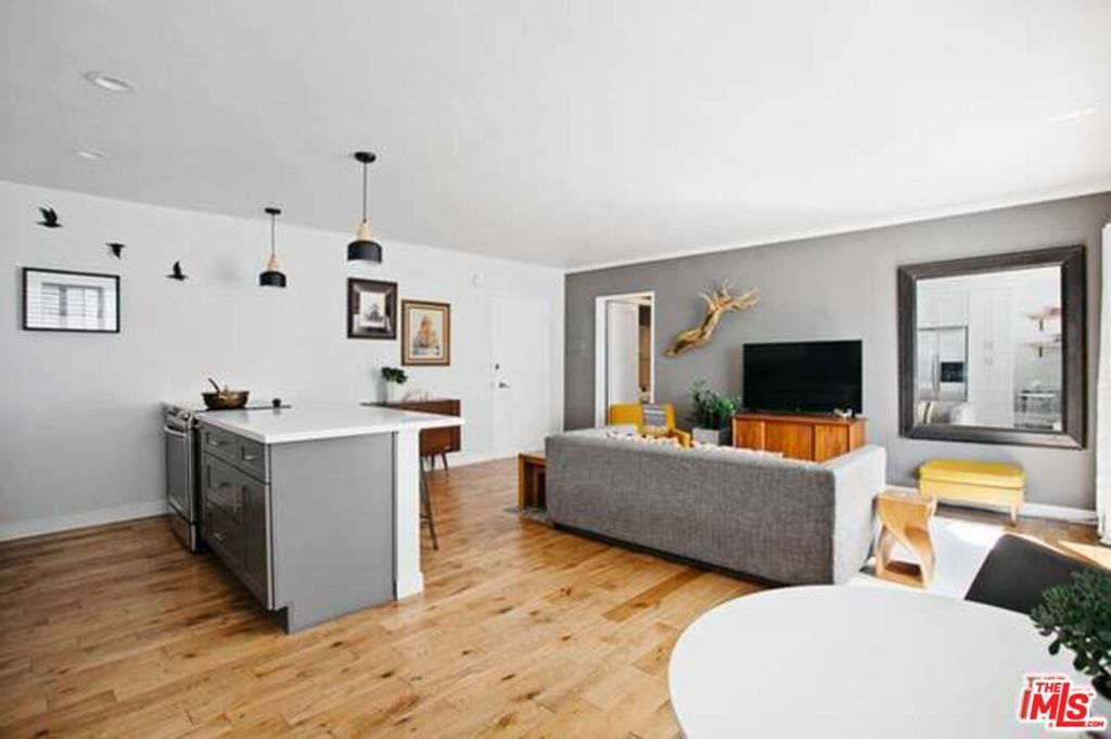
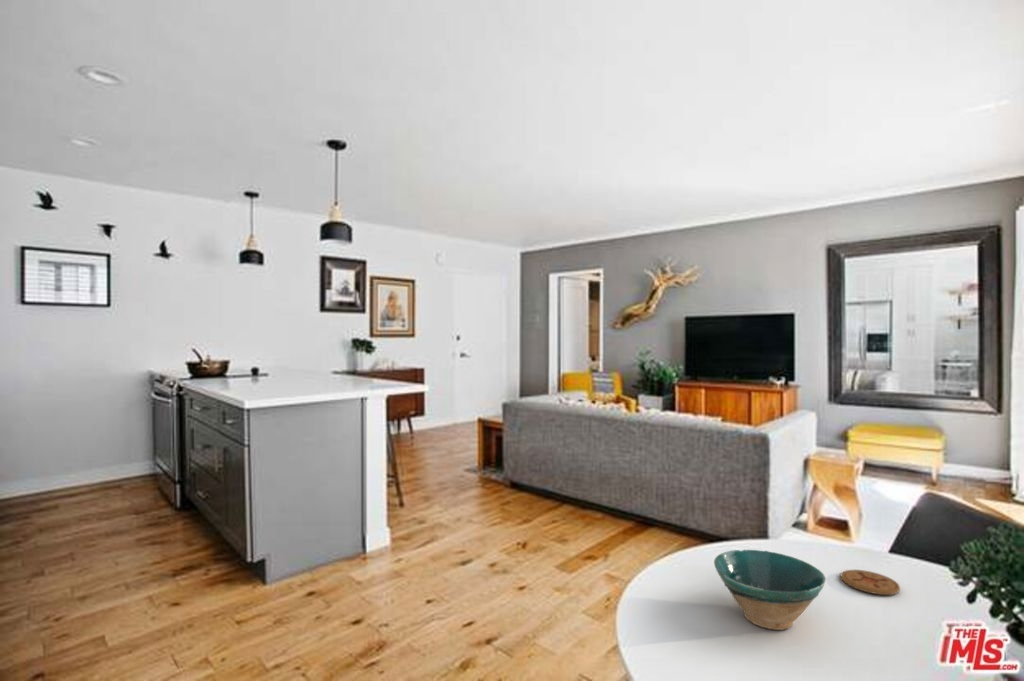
+ coaster [840,569,901,596]
+ bowl [713,549,827,631]
